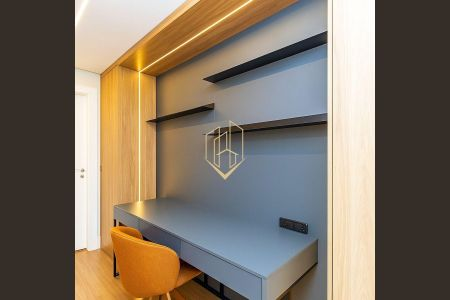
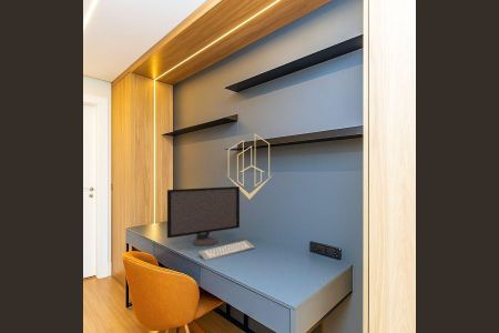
+ computer monitor [166,185,241,248]
+ computer keyboard [197,240,255,262]
